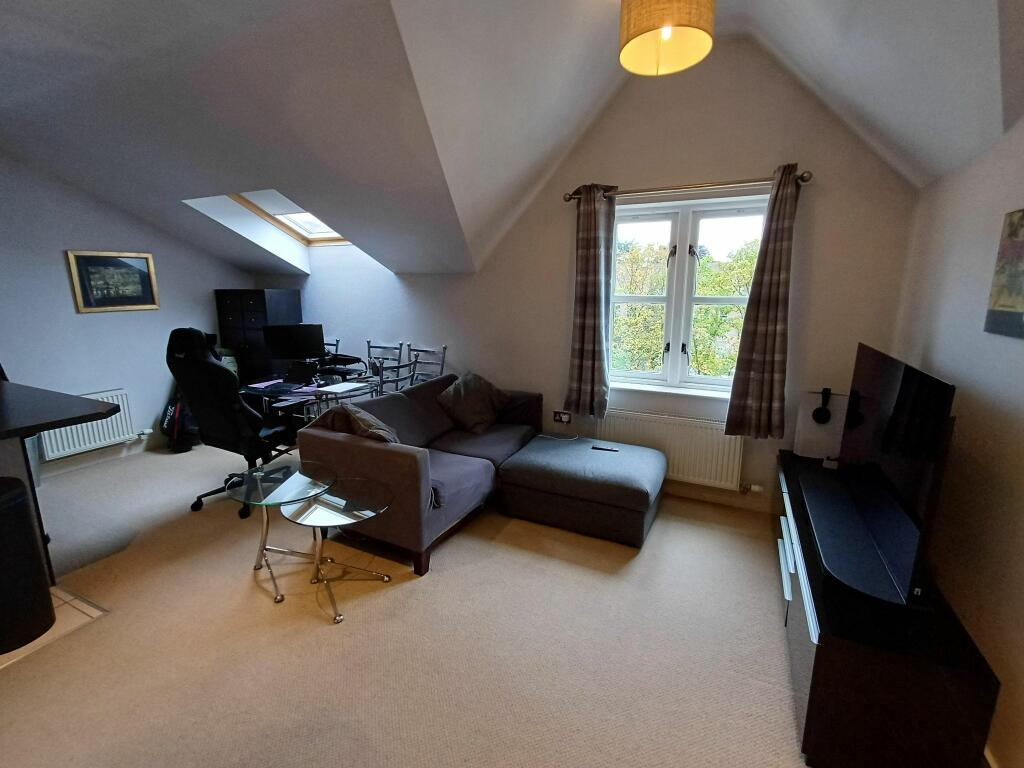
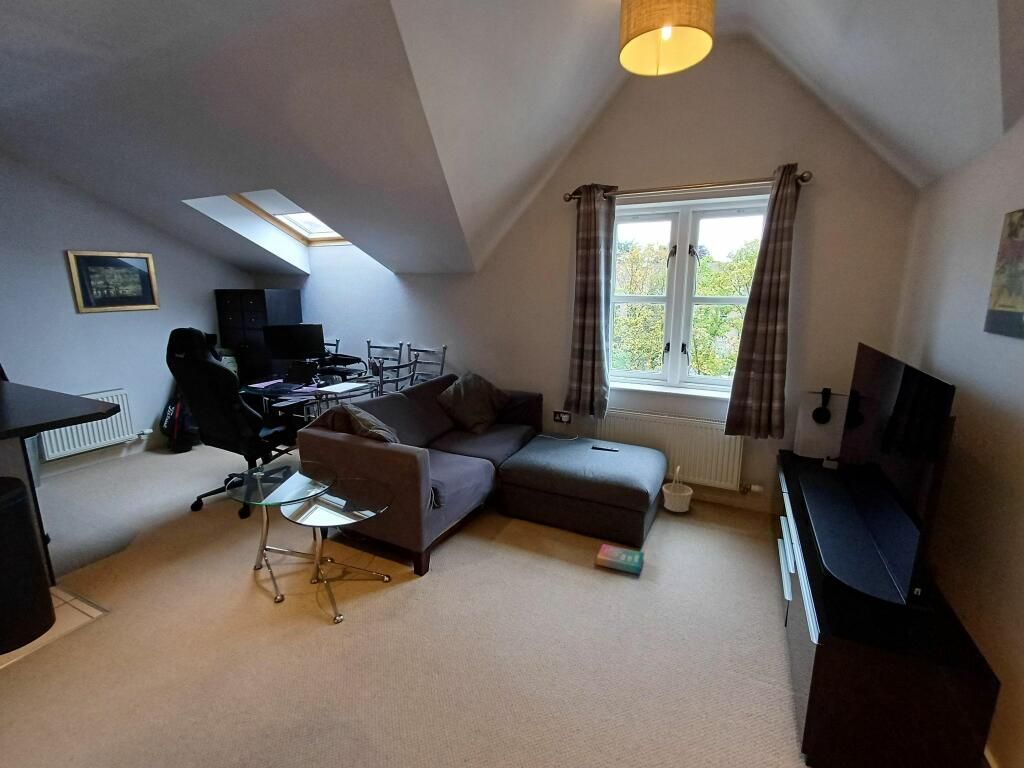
+ basket [661,465,694,513]
+ book [596,543,645,576]
